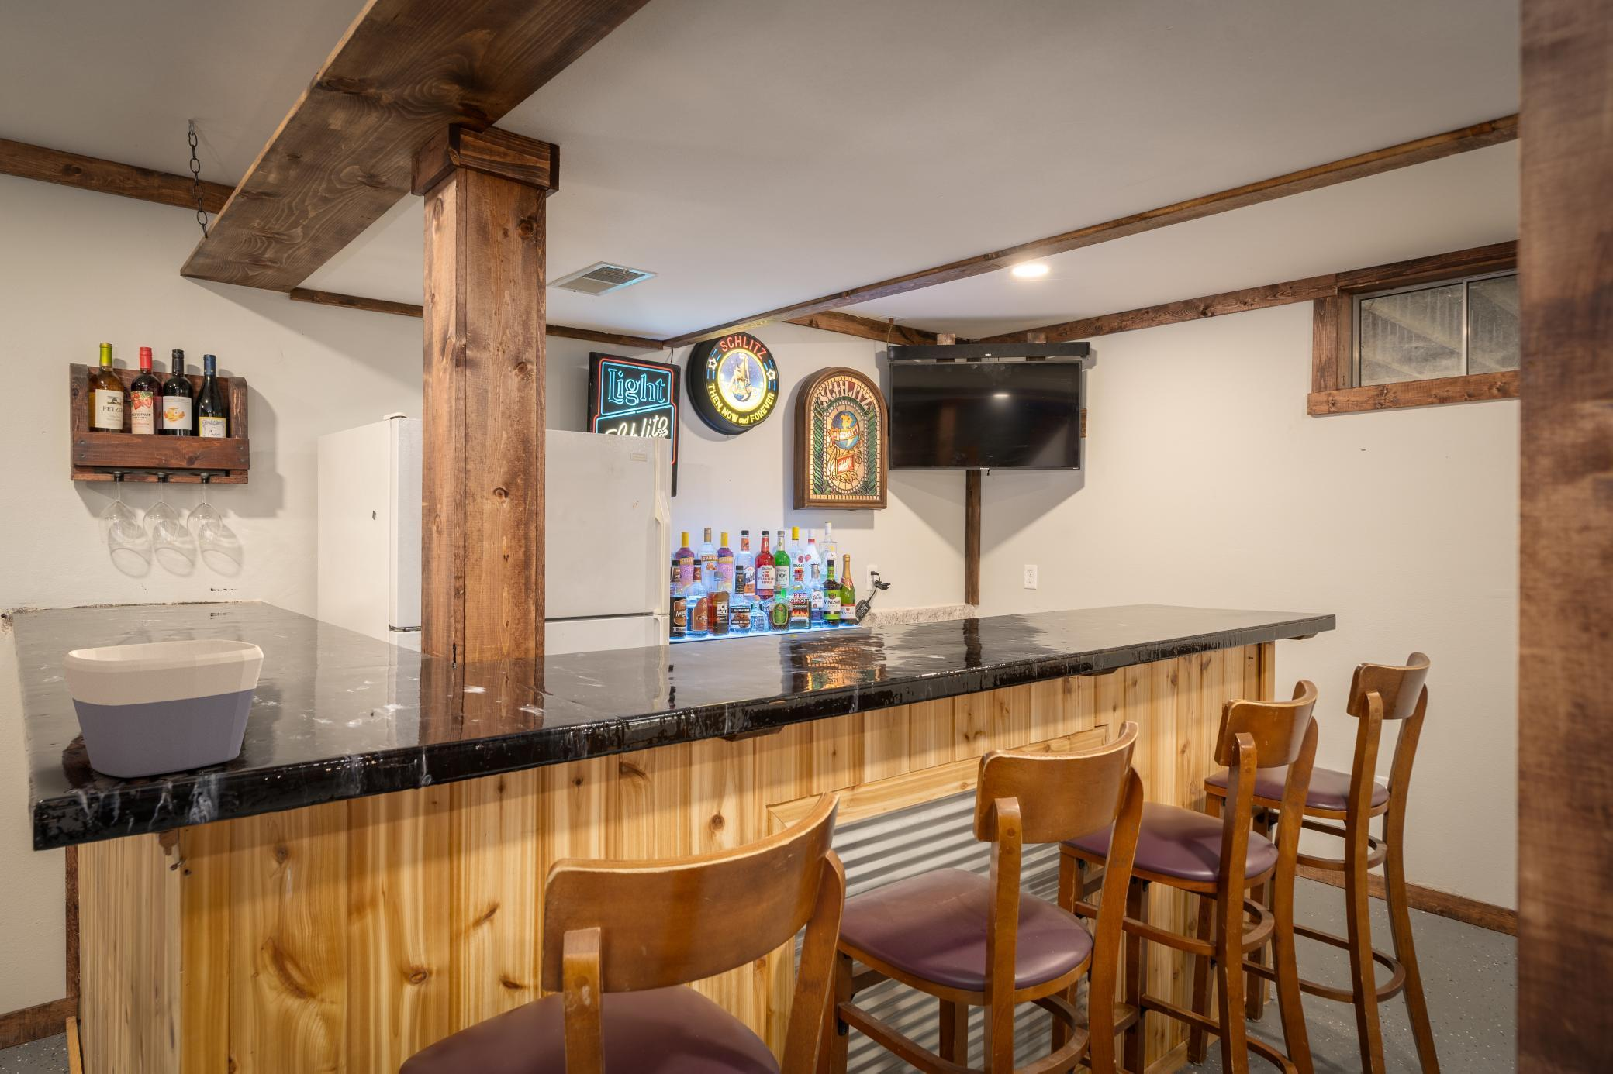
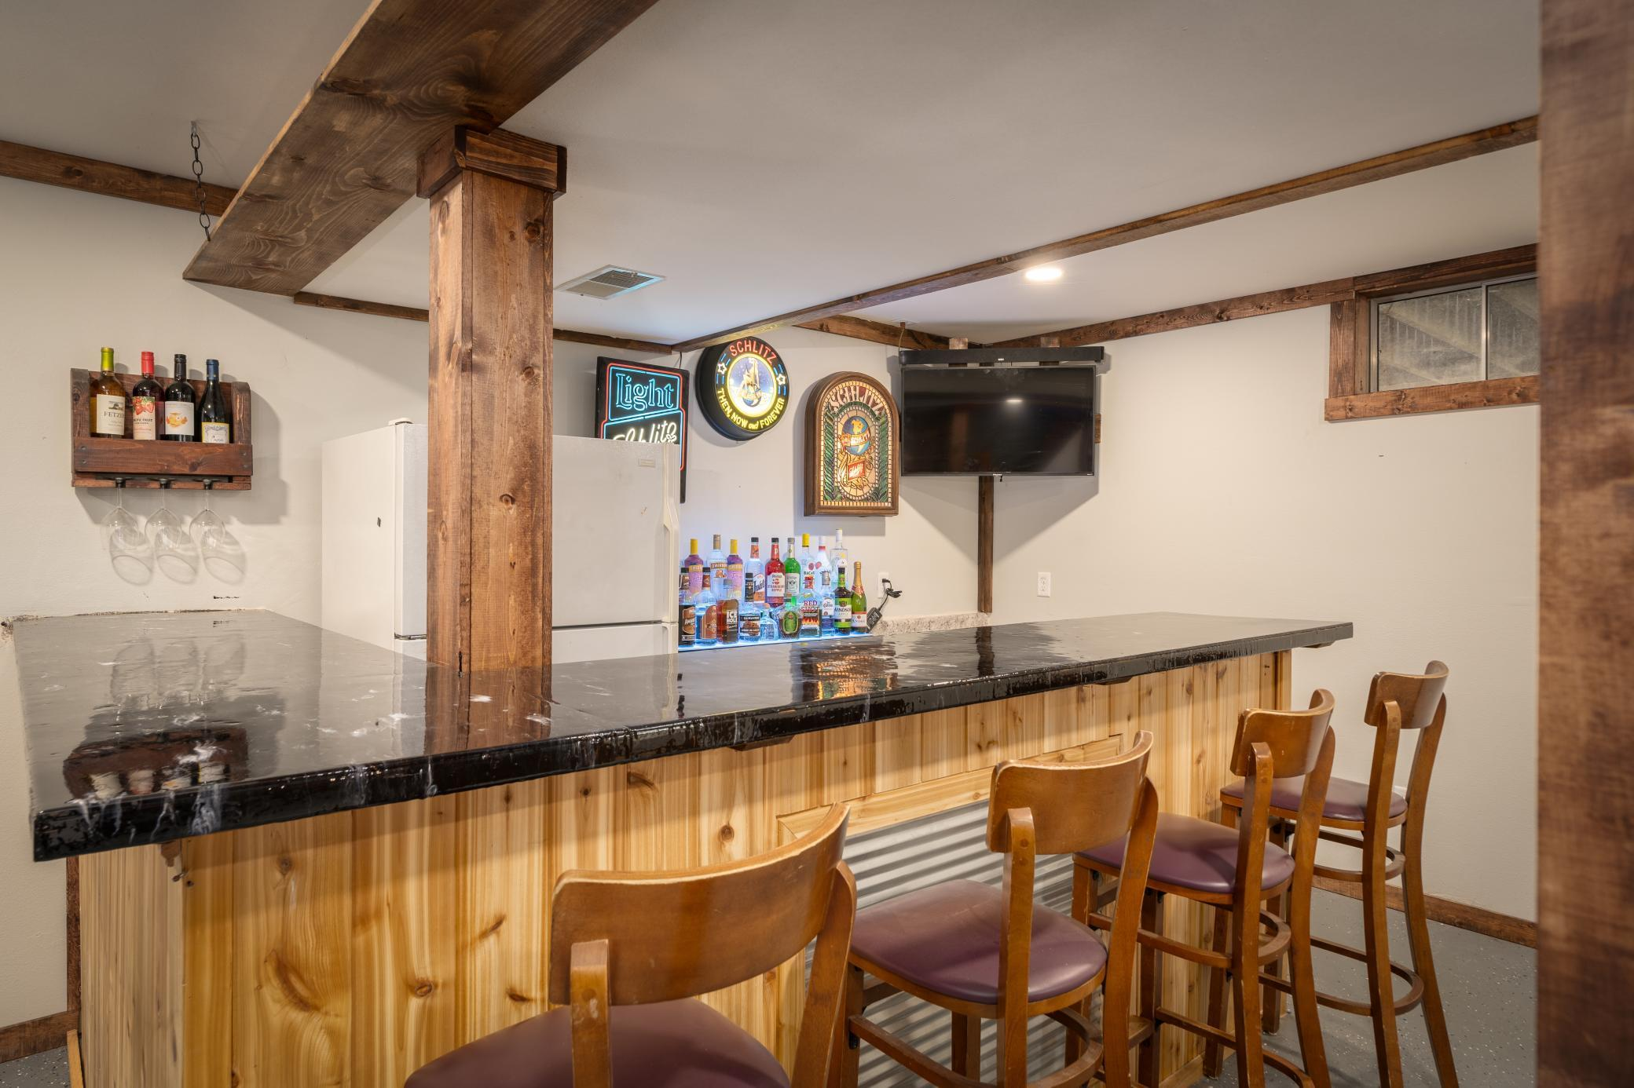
- bowl [61,639,265,779]
